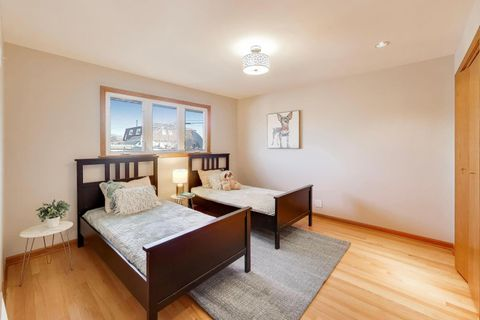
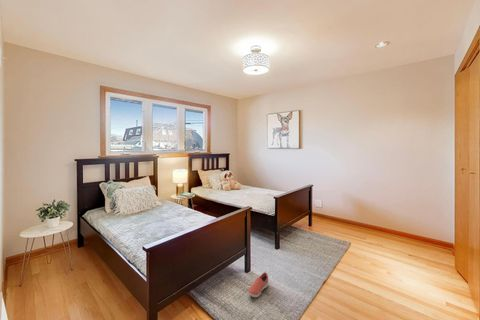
+ shoe [247,271,269,298]
